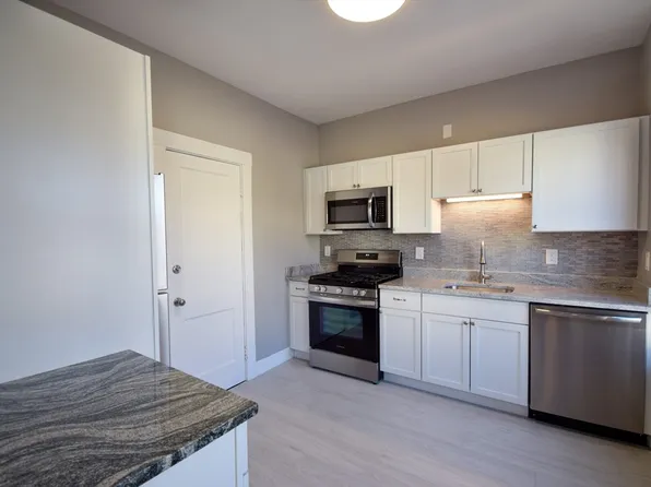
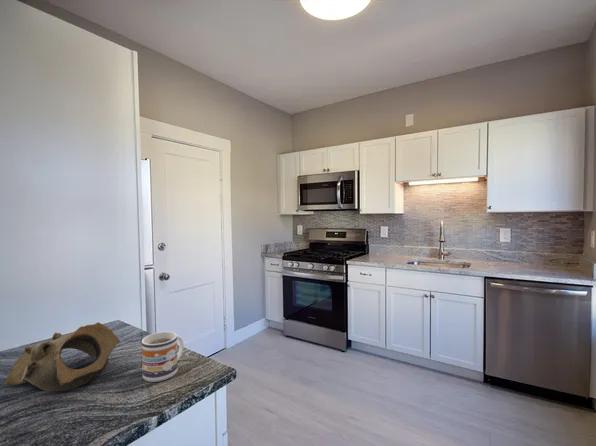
+ decorative bowl [5,321,120,392]
+ mug [141,331,185,383]
